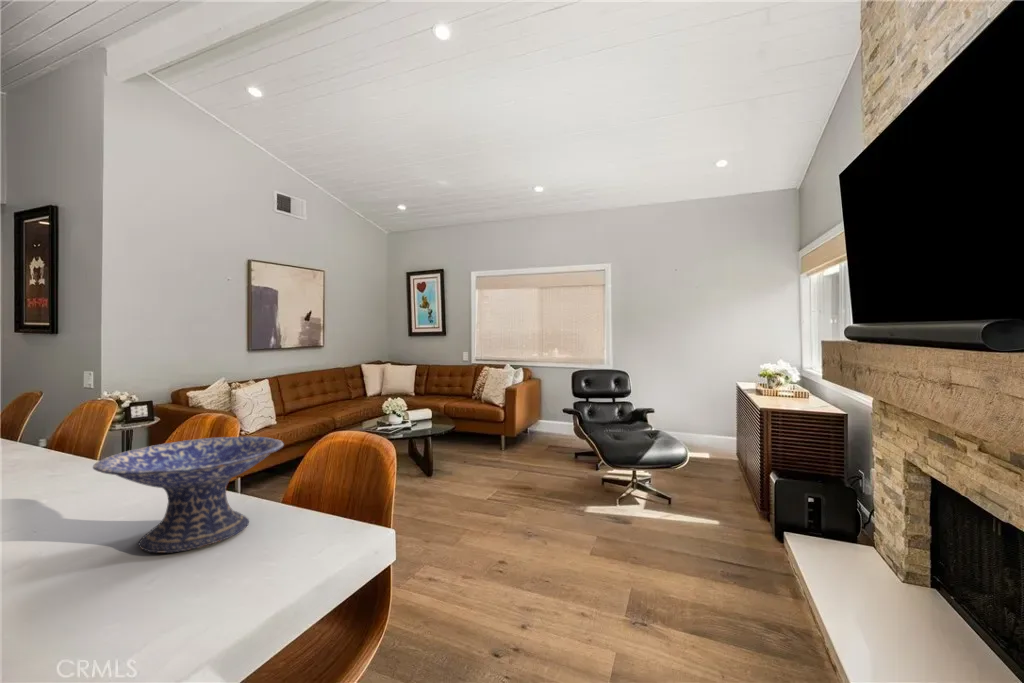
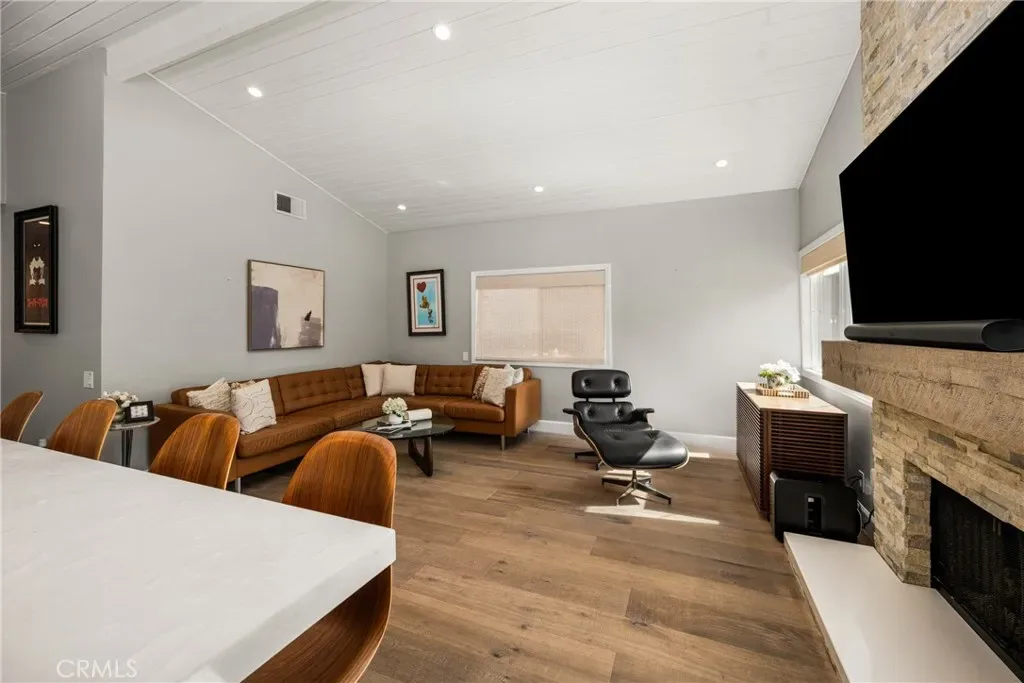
- decorative bowl [92,436,285,554]
